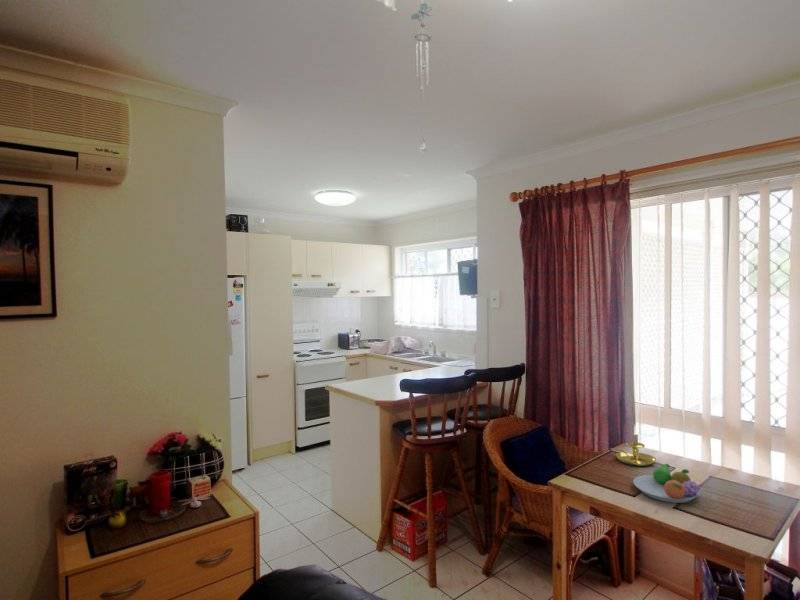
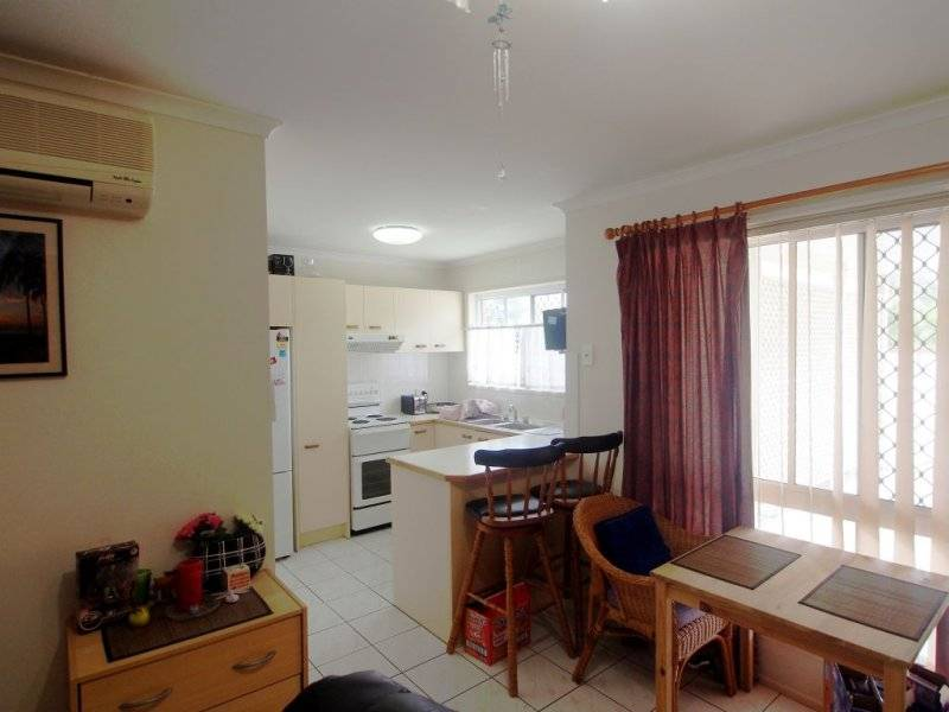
- candle holder [609,424,657,467]
- fruit bowl [632,463,701,504]
